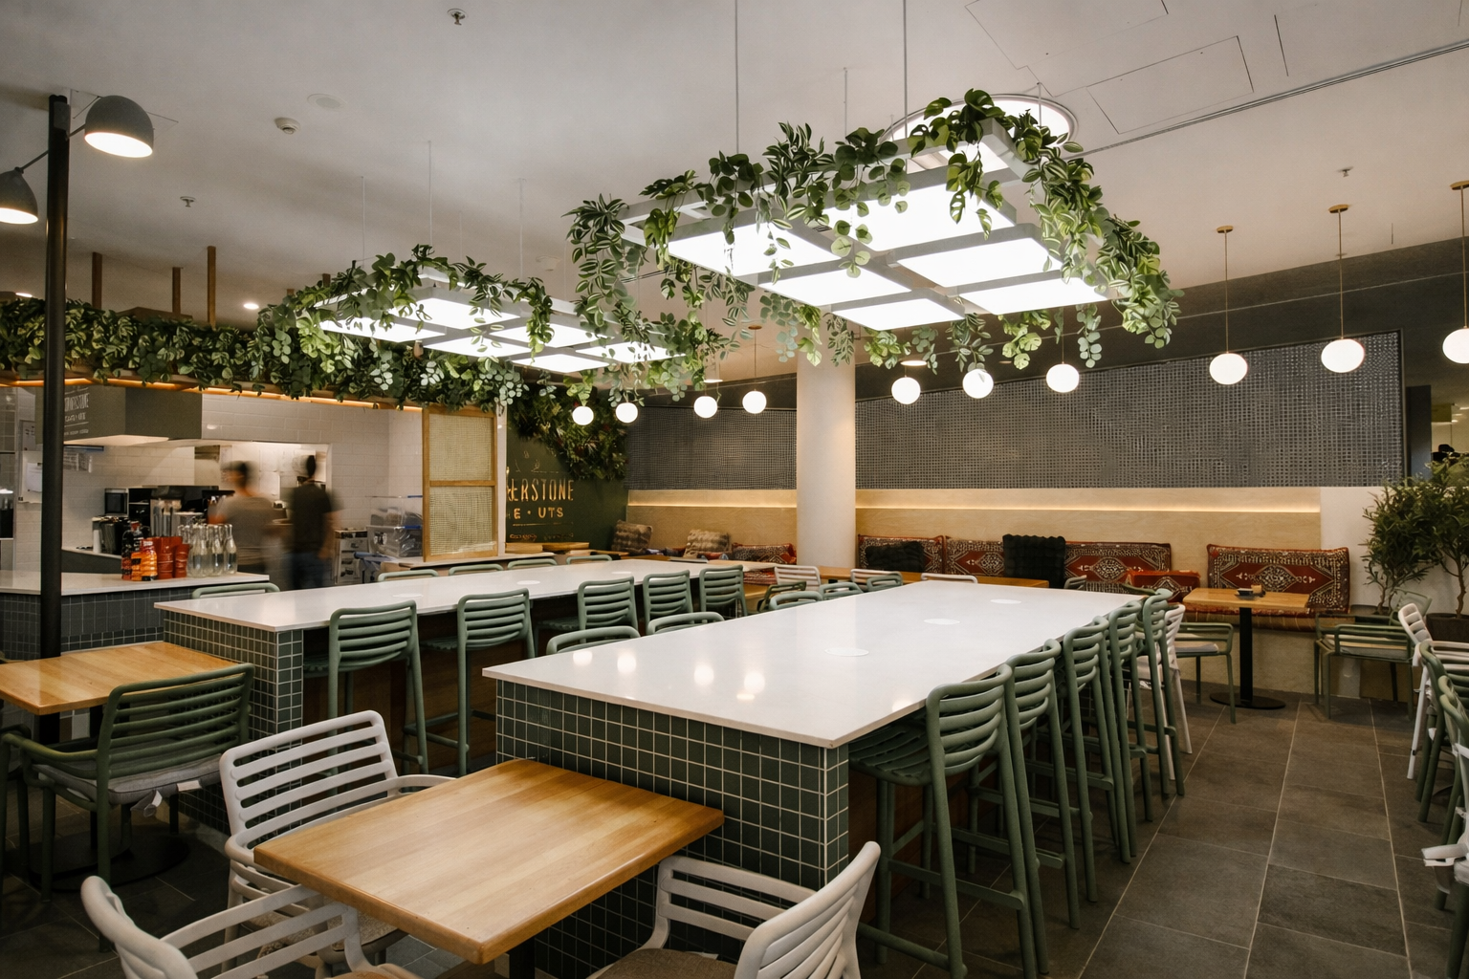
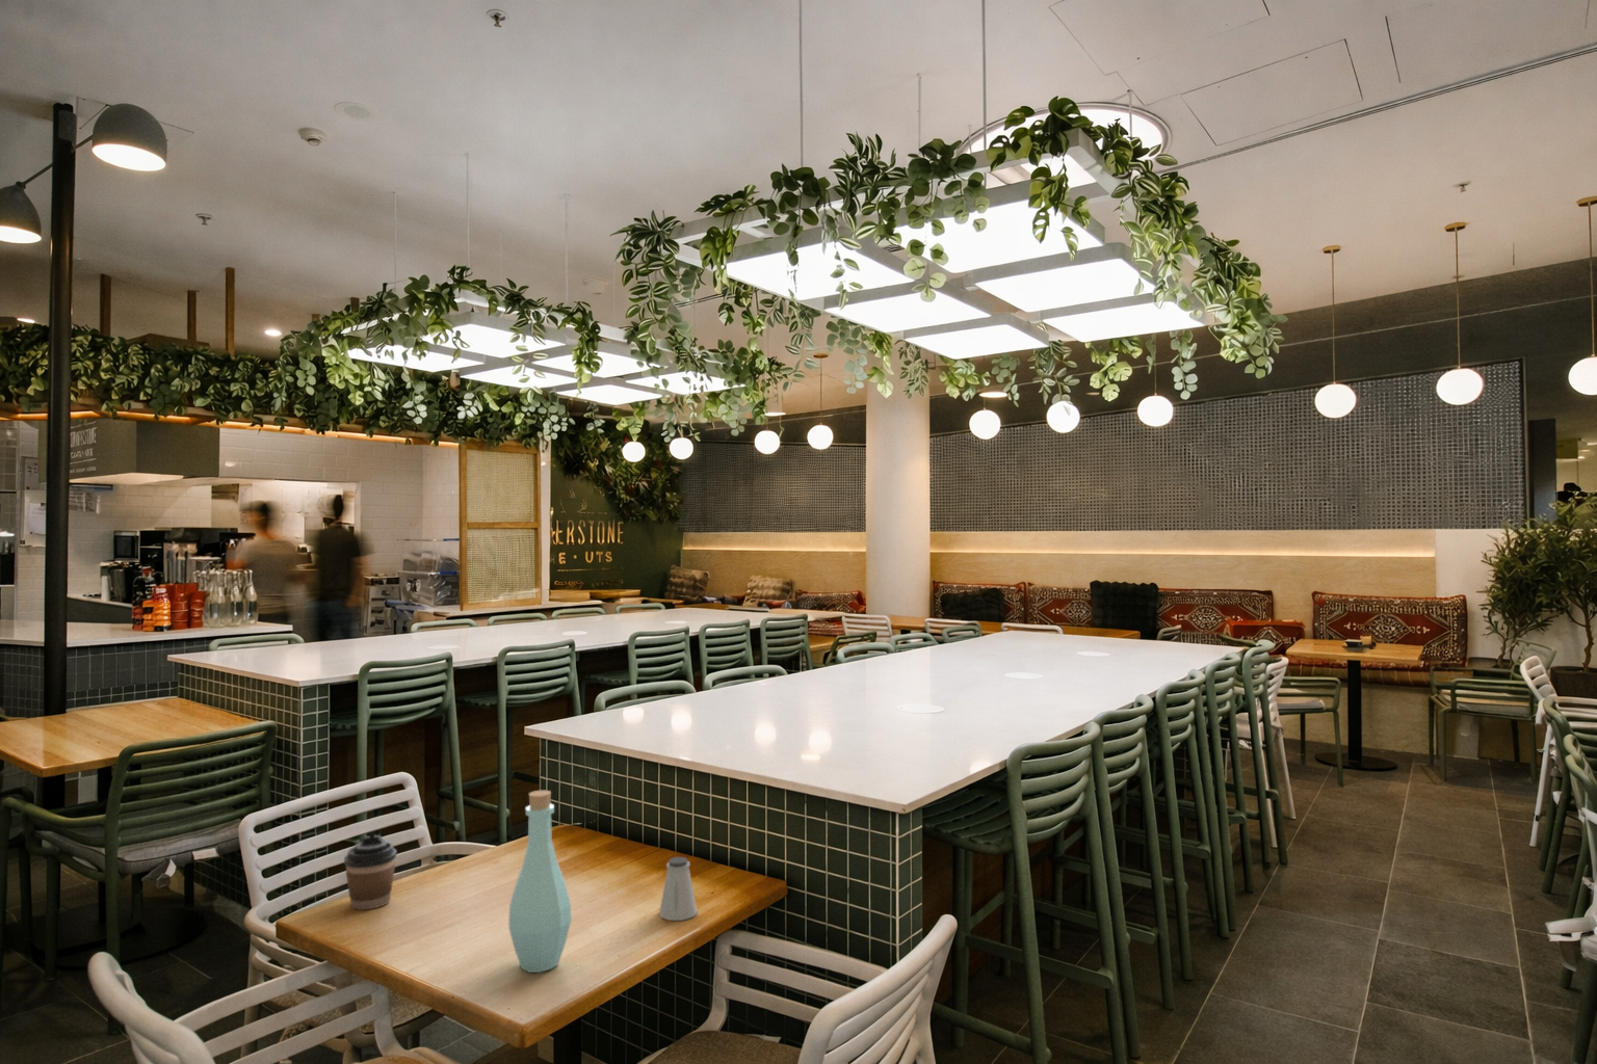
+ saltshaker [658,856,699,922]
+ coffee cup [343,835,398,911]
+ bottle [507,790,572,974]
